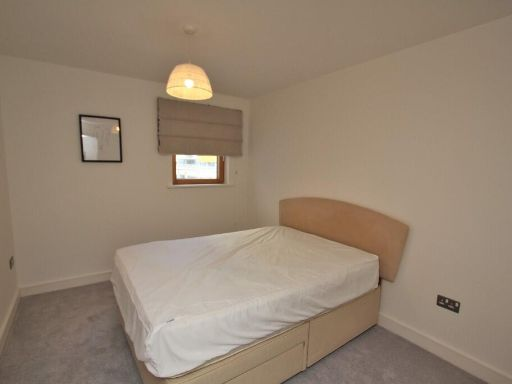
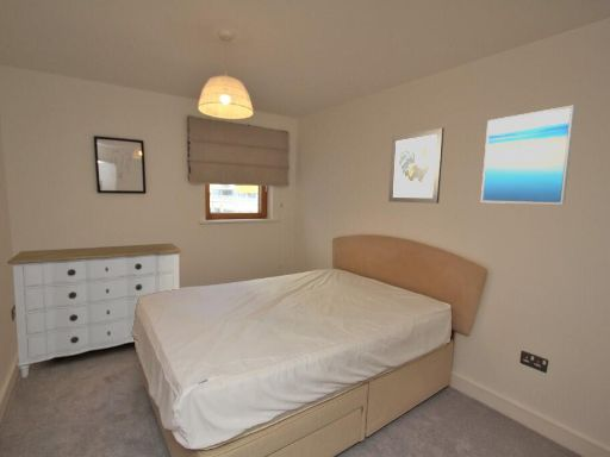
+ wall art [480,105,577,206]
+ wall art [387,126,446,205]
+ dresser [6,243,182,378]
